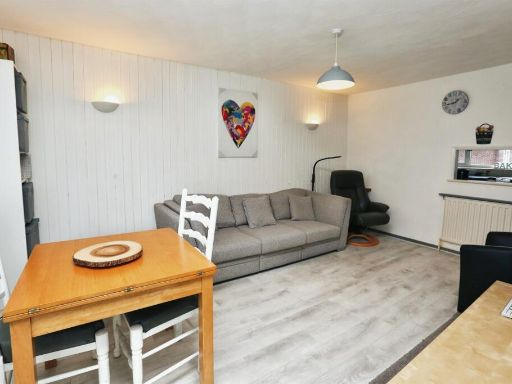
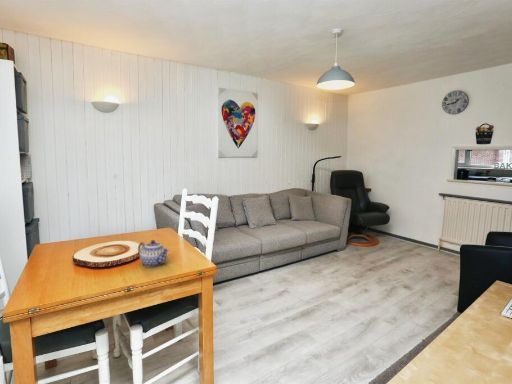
+ teapot [137,239,170,268]
